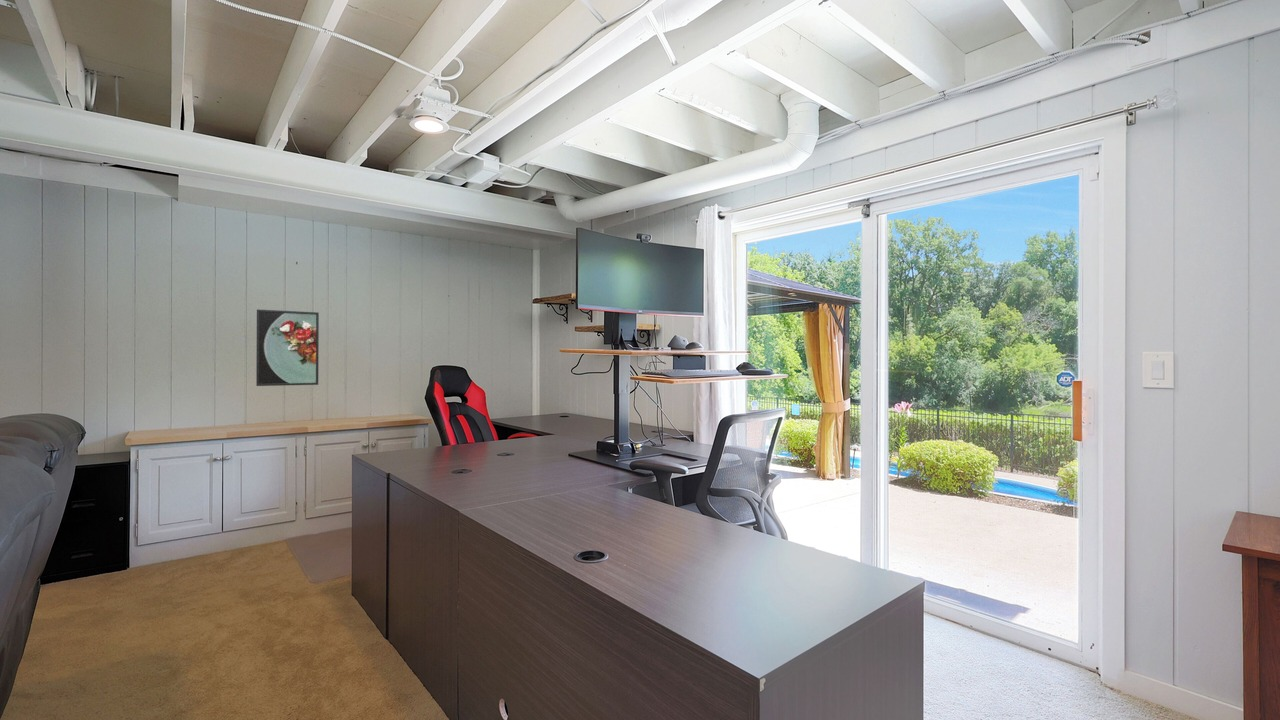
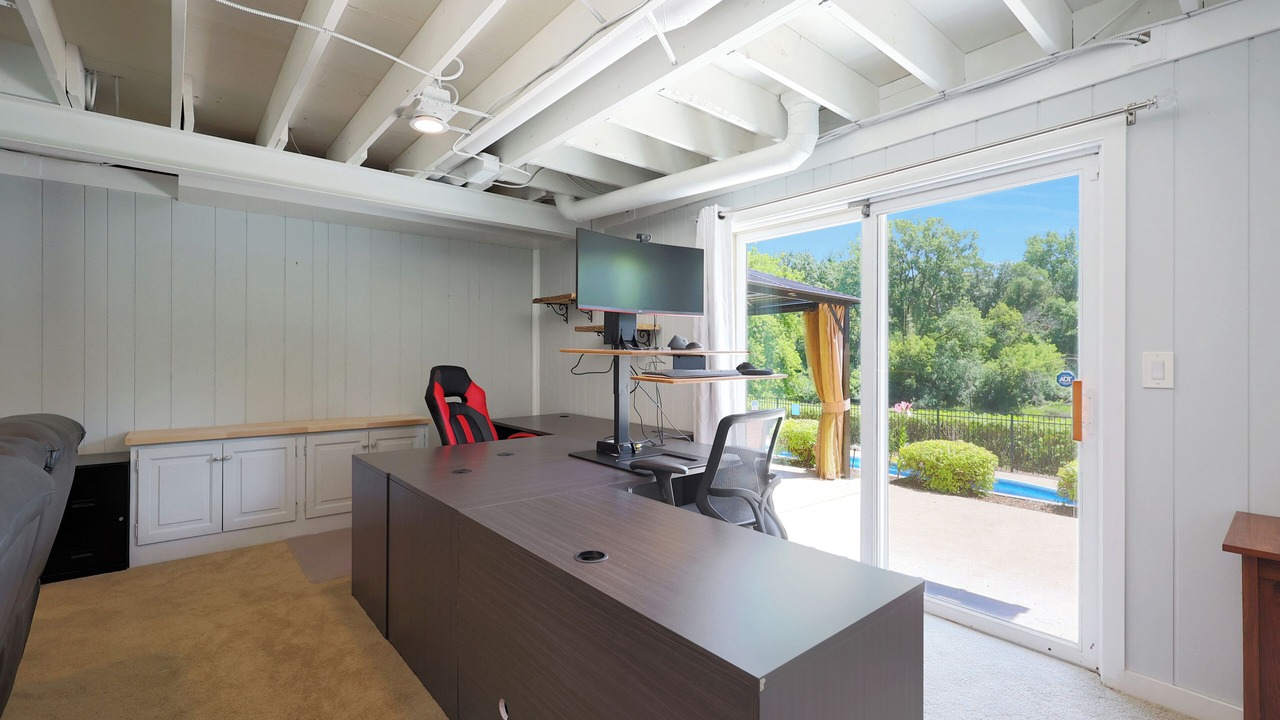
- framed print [255,308,320,387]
